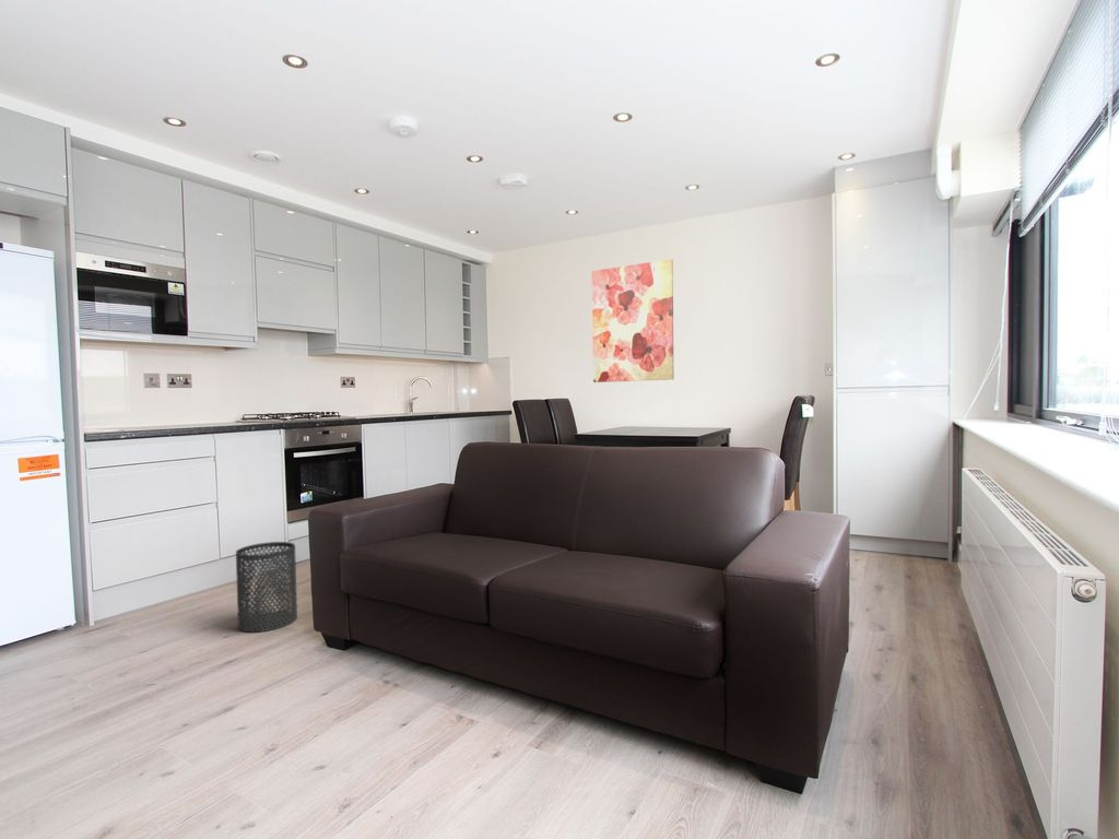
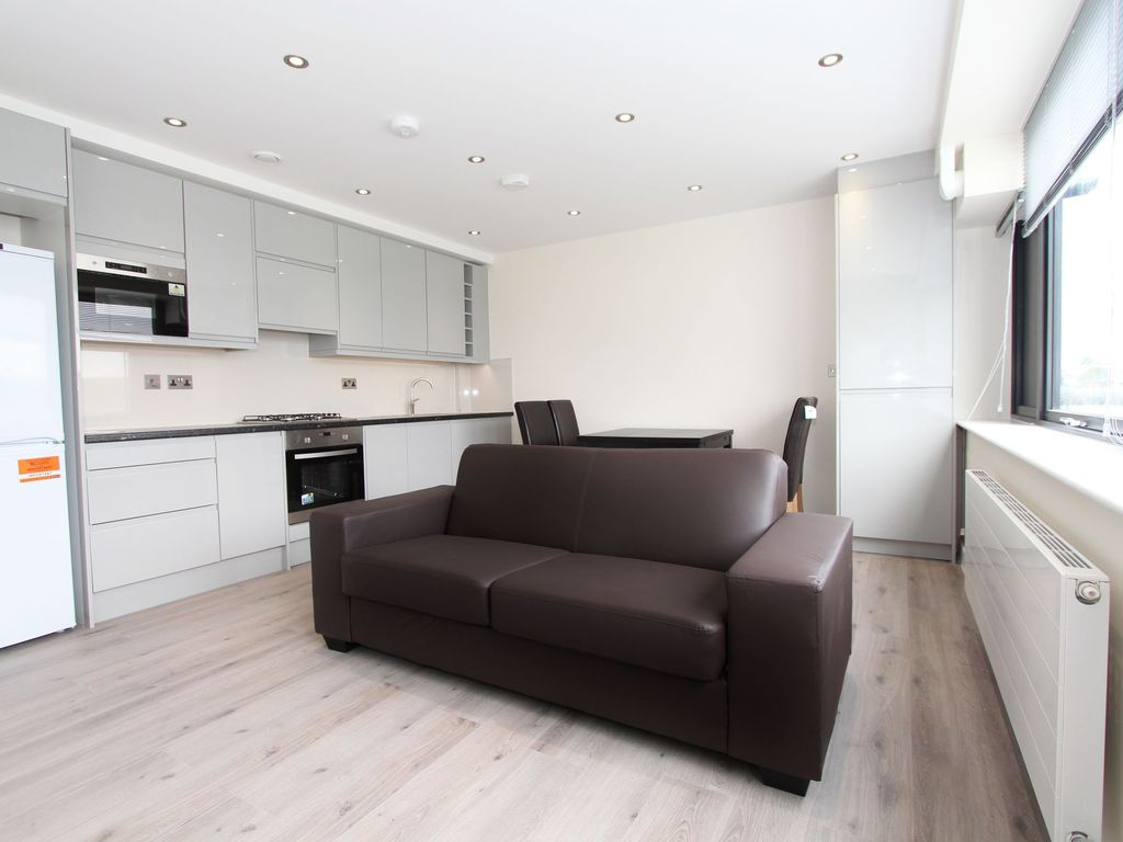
- wall art [591,258,675,383]
- trash can [235,541,298,634]
